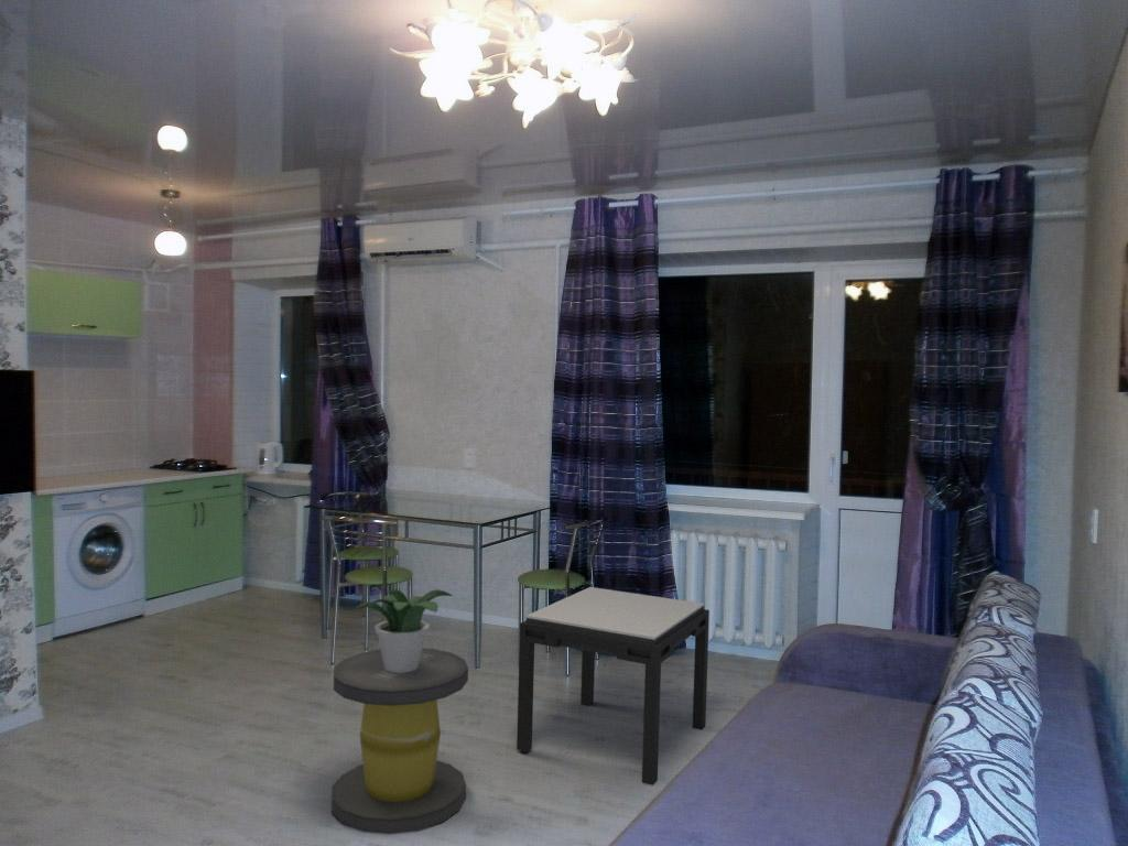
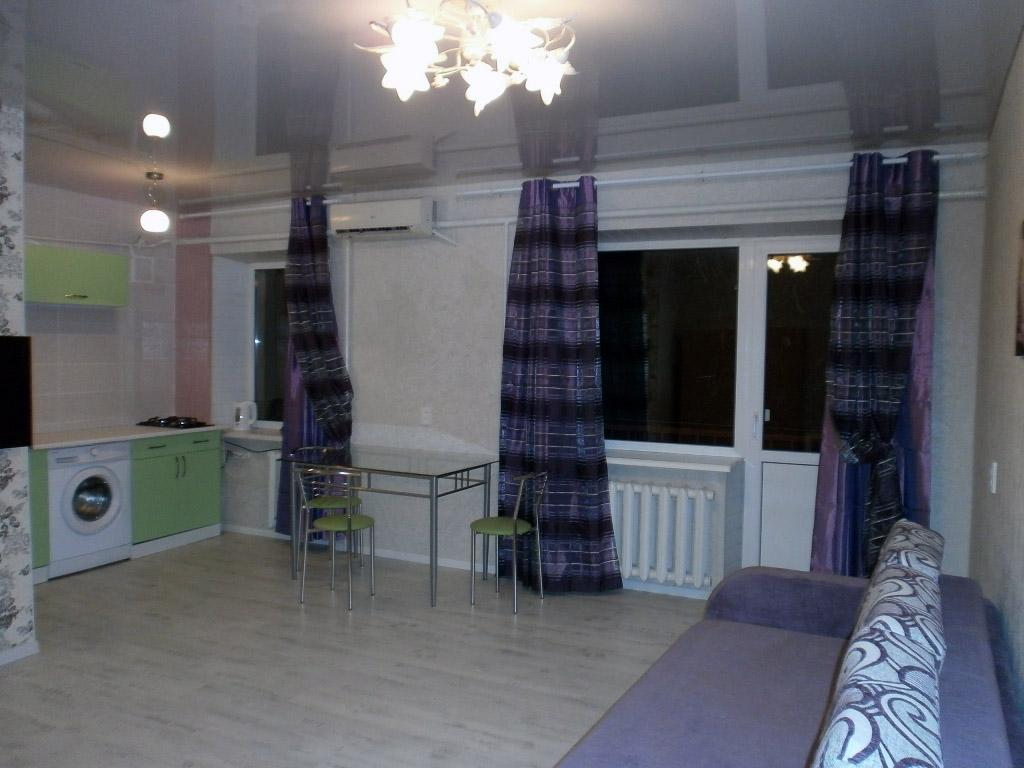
- stool [330,647,469,835]
- side table [516,586,711,787]
- potted plant [355,588,454,673]
